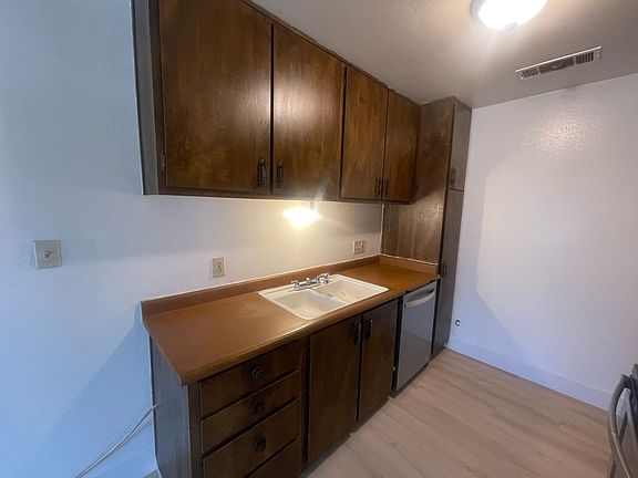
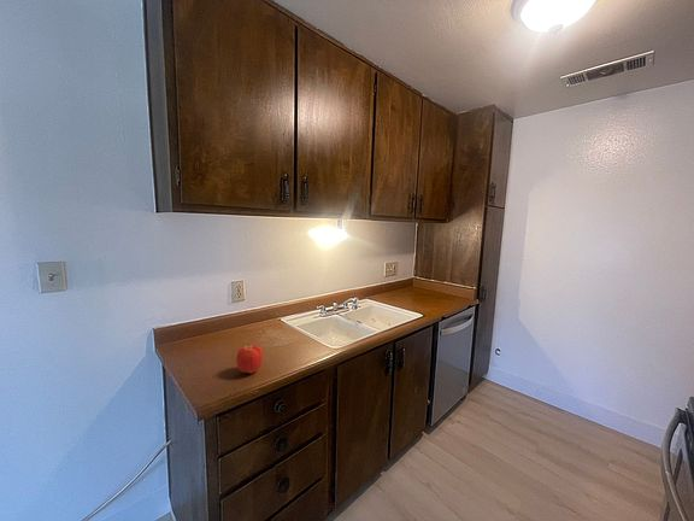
+ apple [235,344,264,375]
